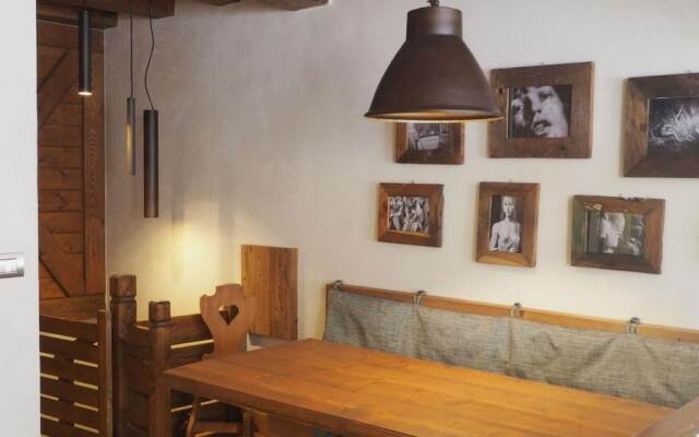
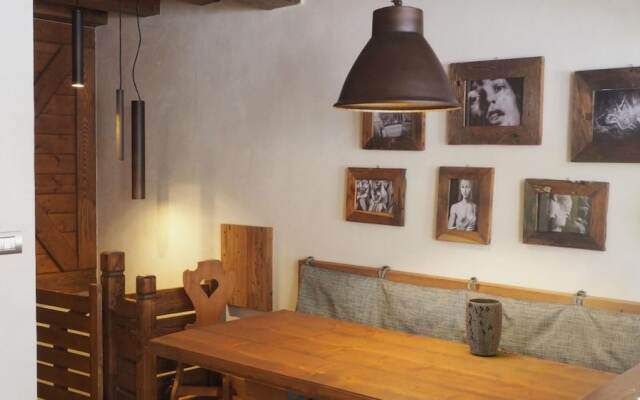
+ plant pot [465,297,503,357]
